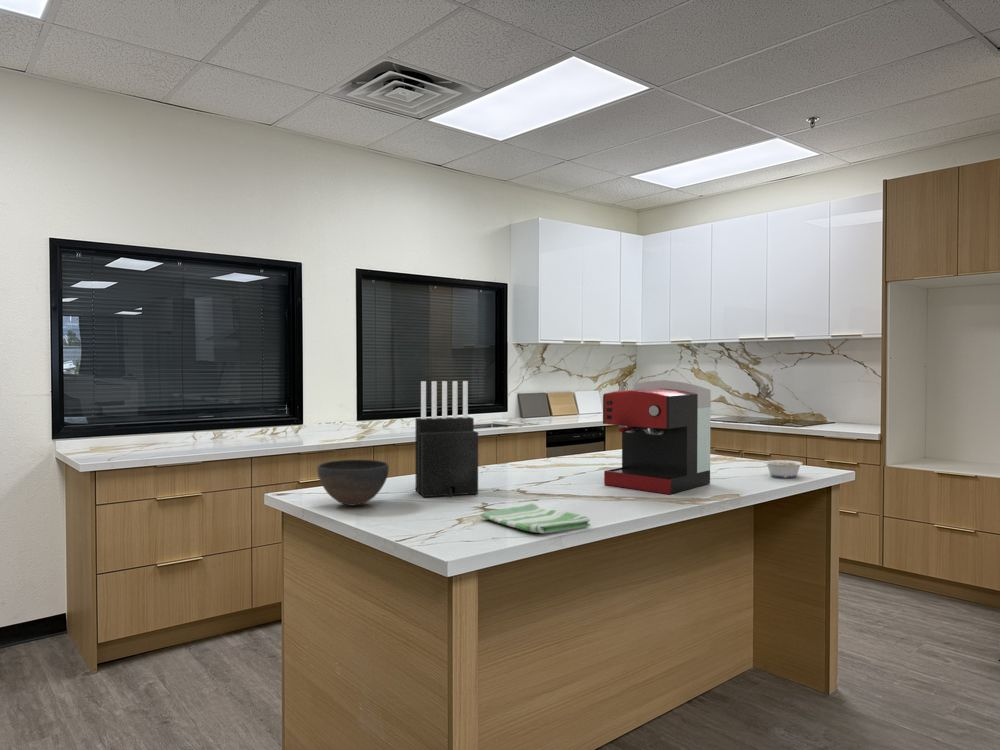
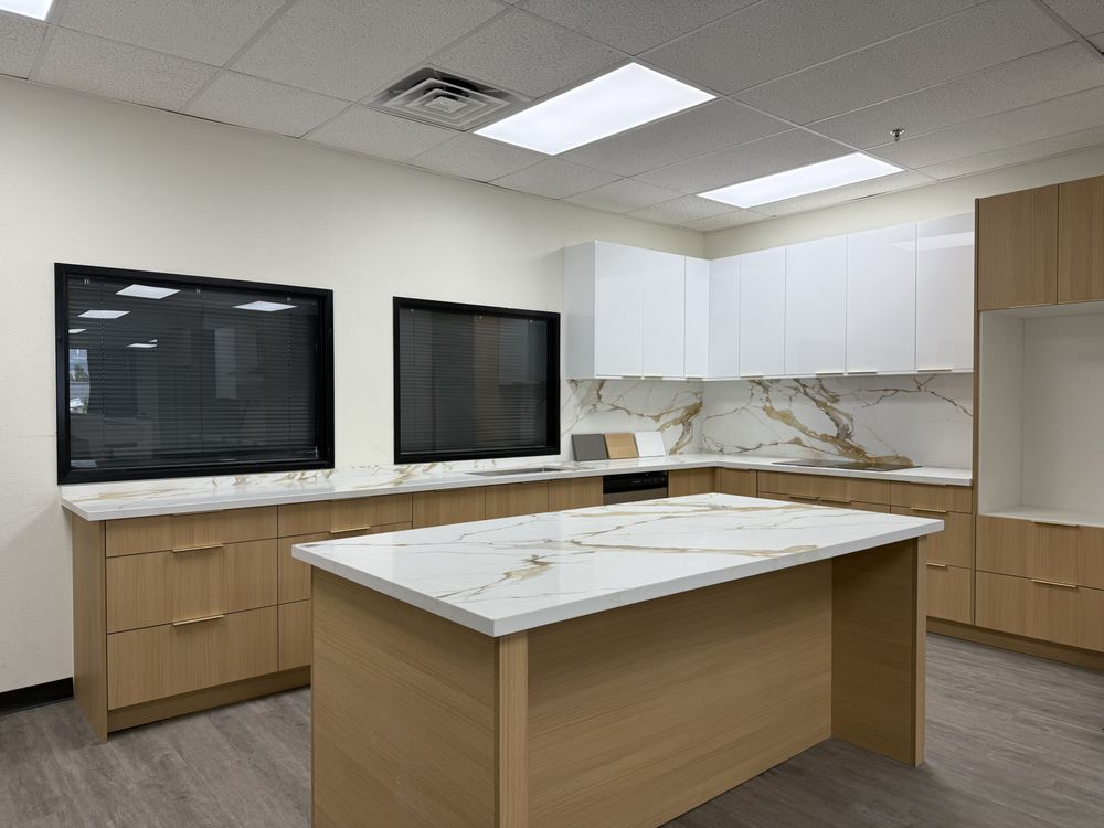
- dish towel [480,503,591,534]
- knife block [414,380,479,498]
- legume [756,458,804,479]
- coffee maker [602,379,712,495]
- bowl [317,459,390,507]
